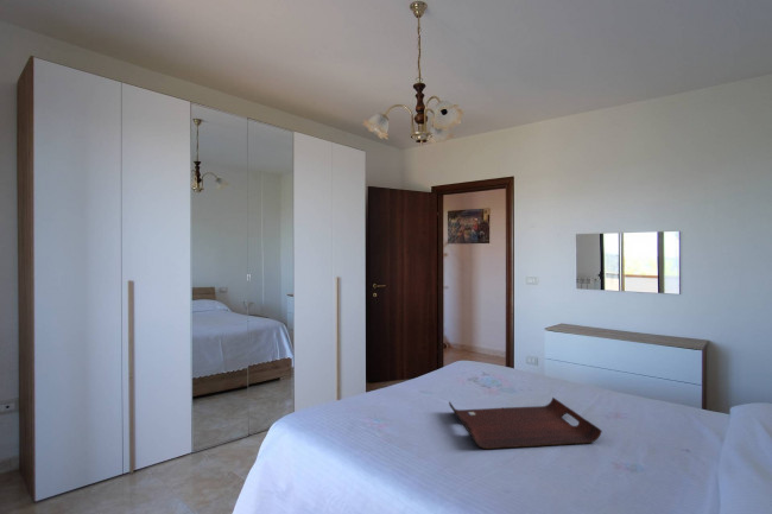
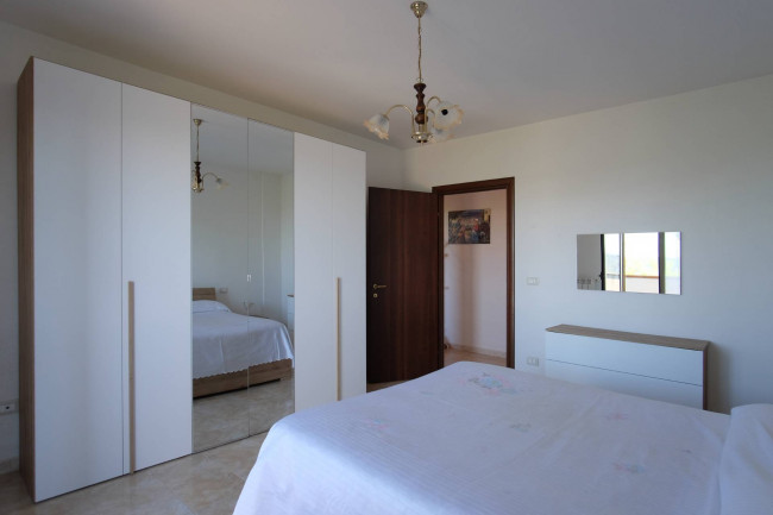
- serving tray [448,396,603,450]
